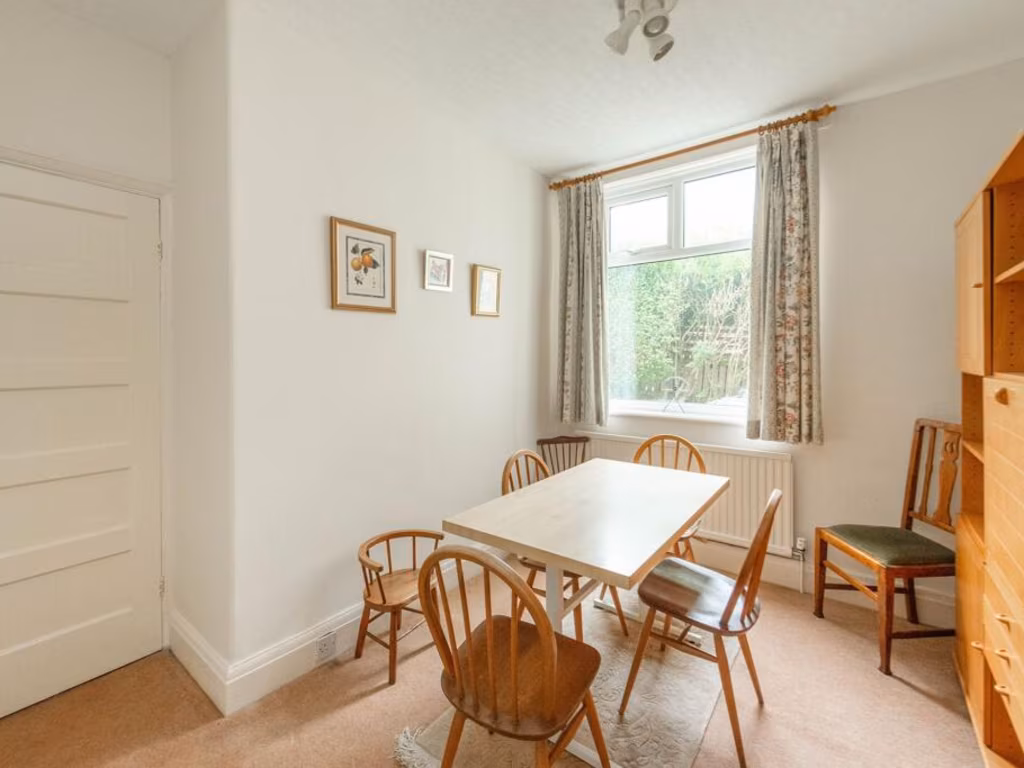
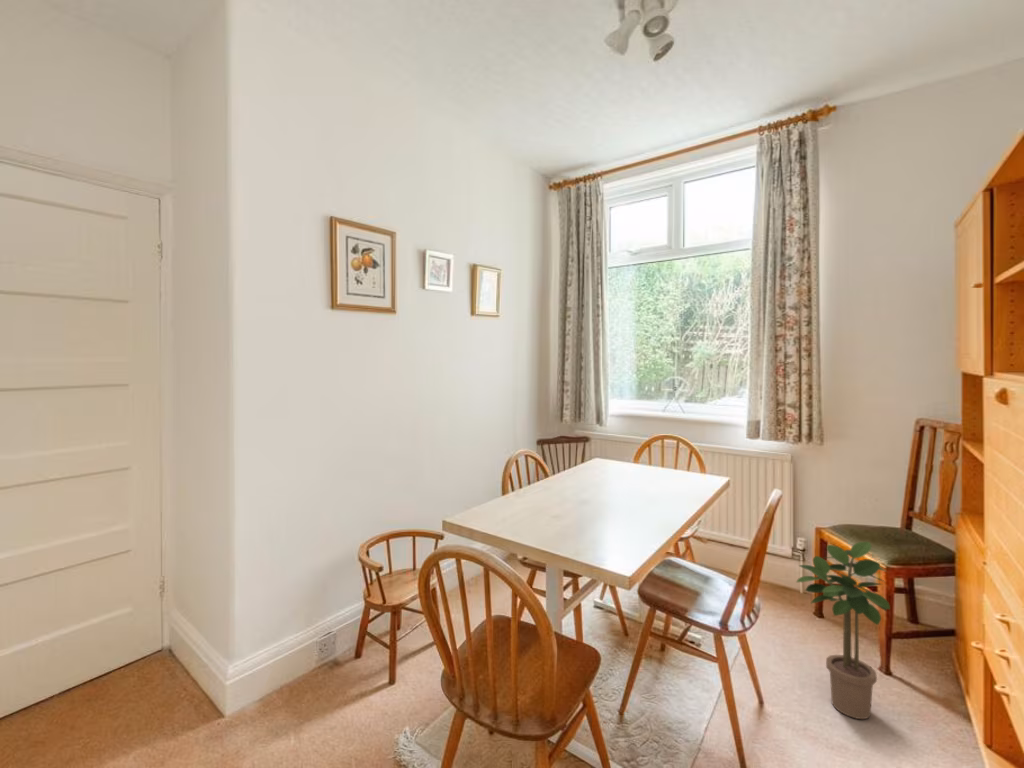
+ potted plant [795,541,891,720]
